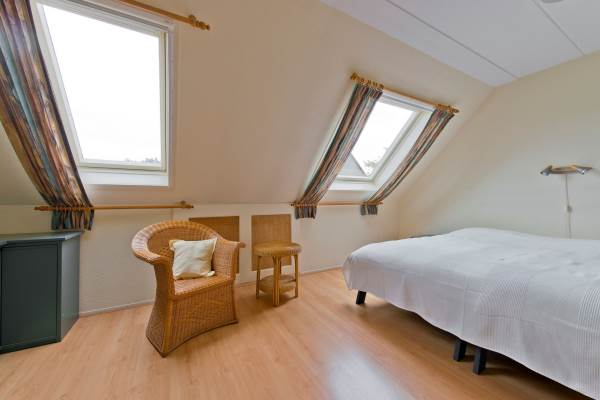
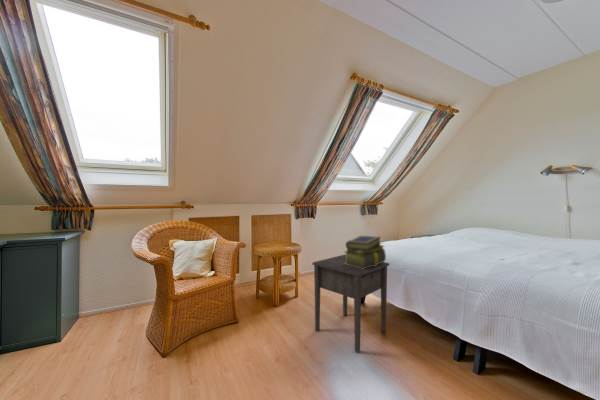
+ nightstand [311,254,390,353]
+ stack of books [343,235,387,269]
